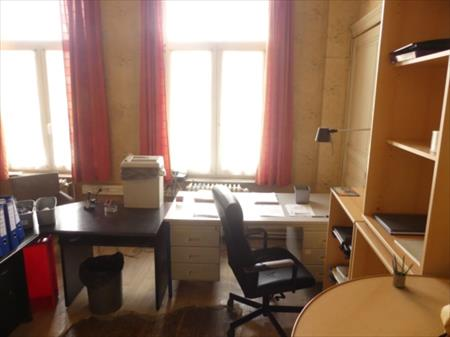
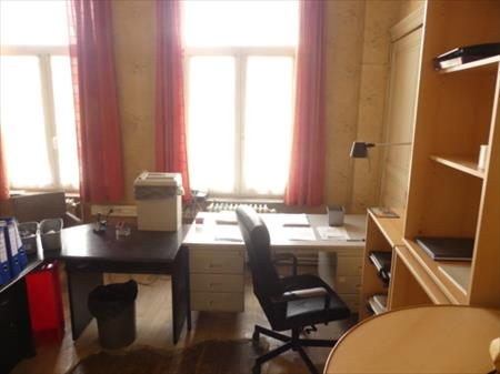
- pencil box [391,253,415,288]
